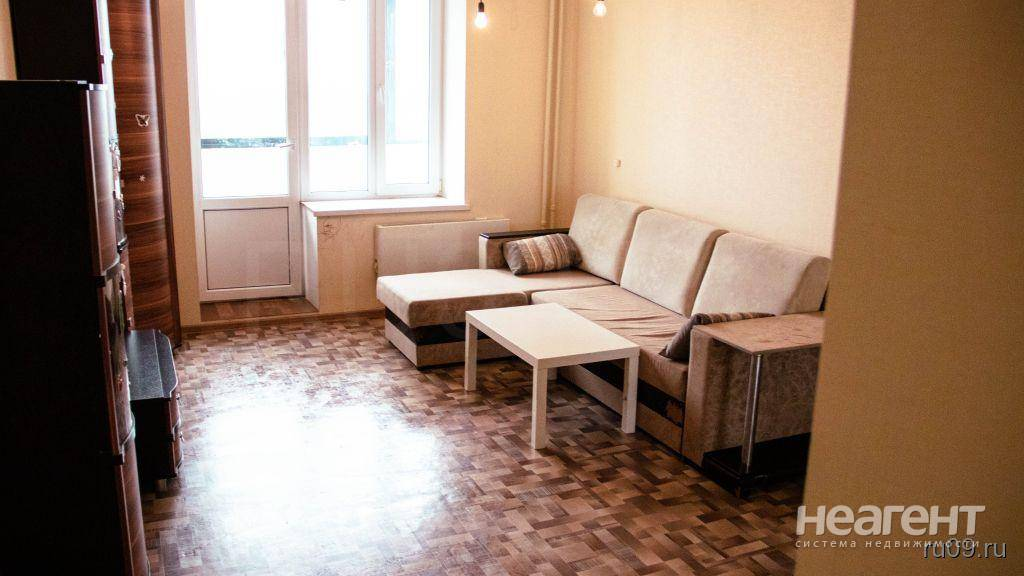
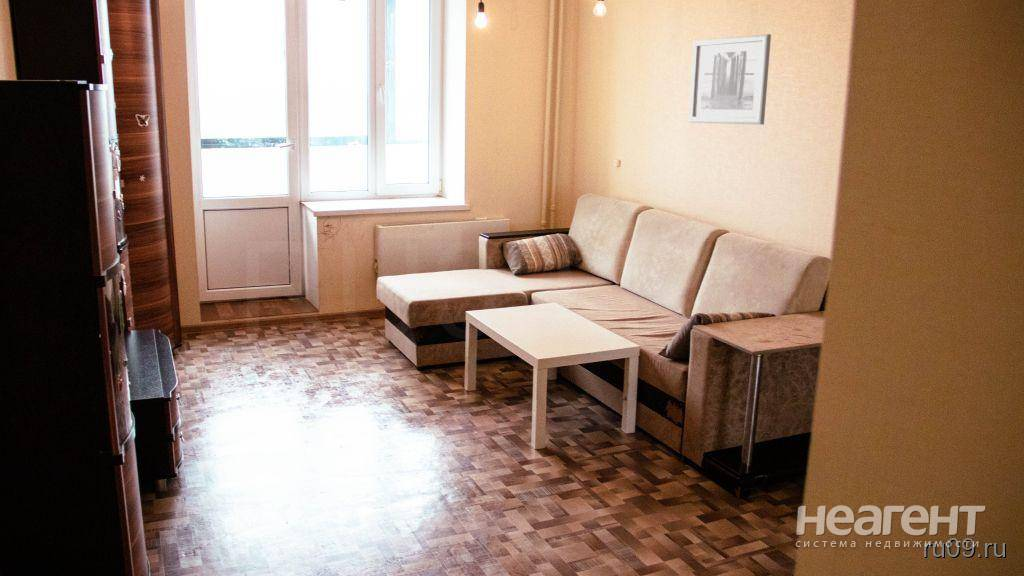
+ wall art [688,33,772,126]
